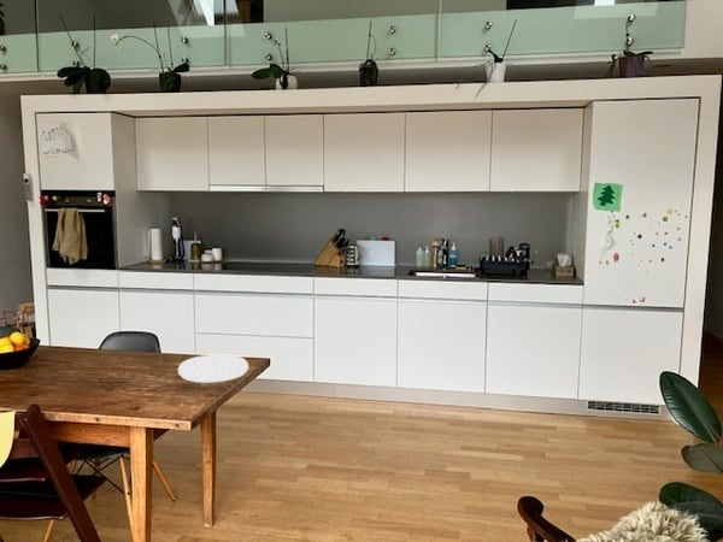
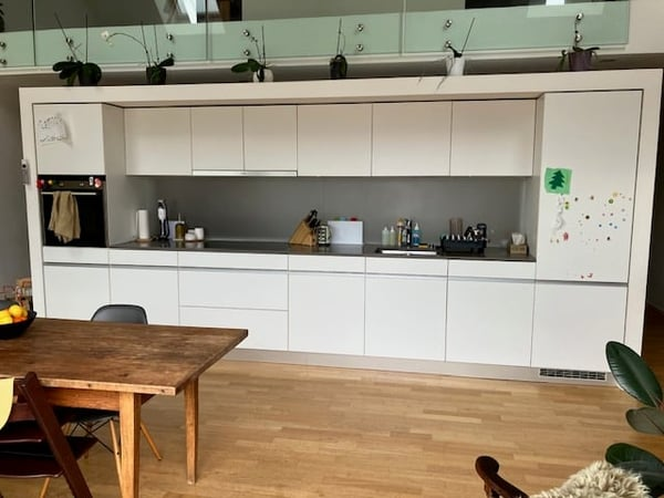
- plate [177,353,249,384]
